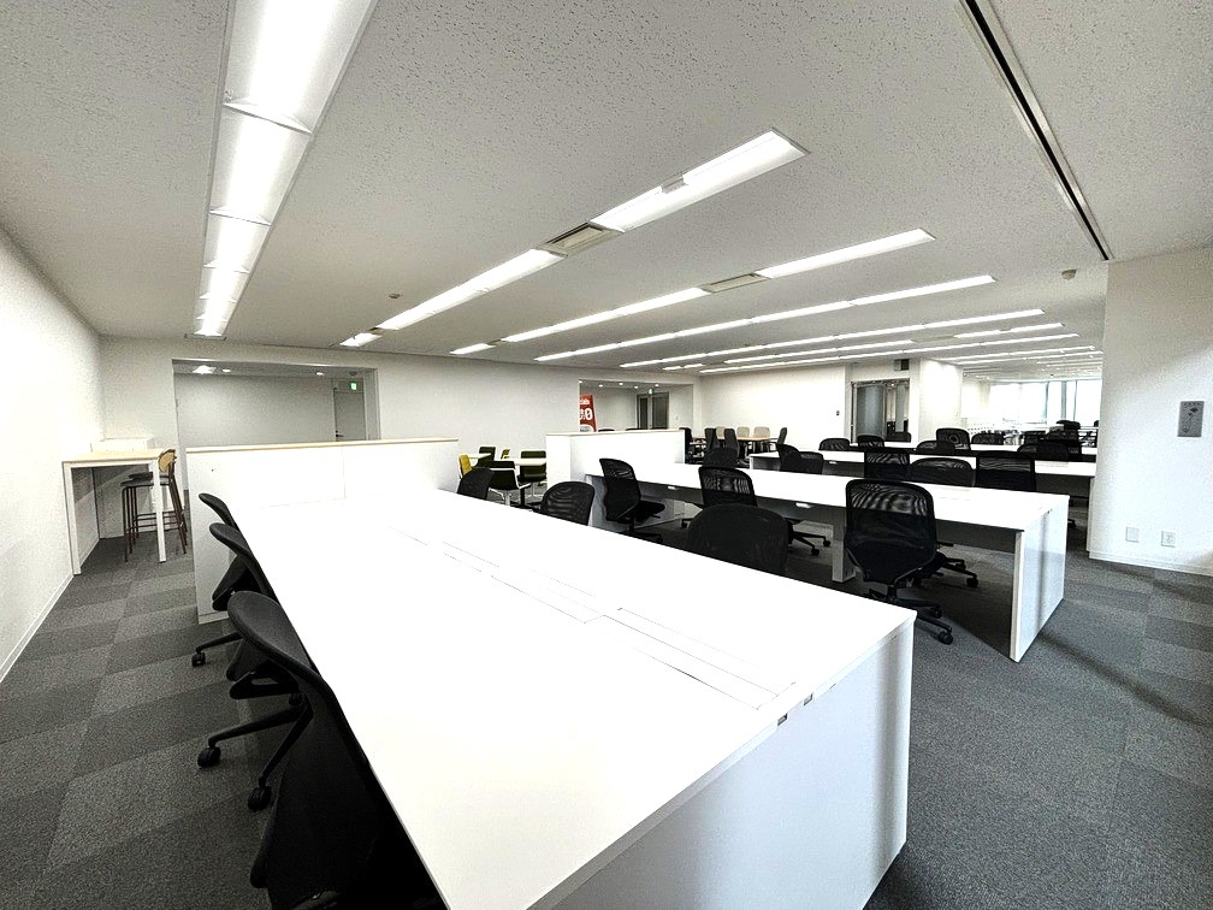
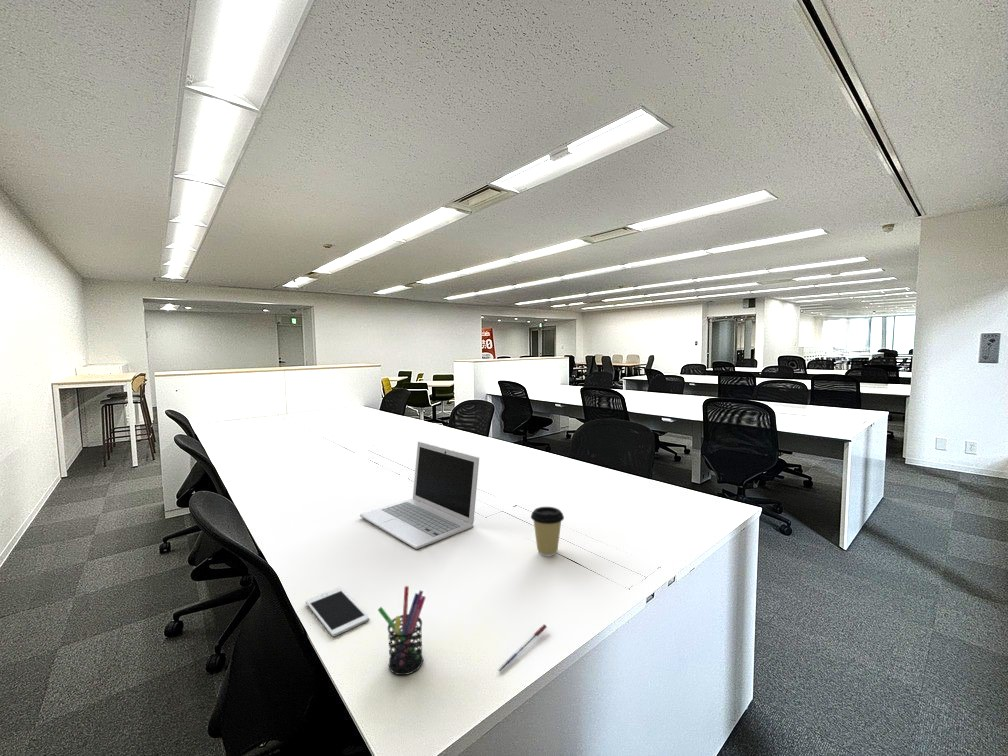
+ cell phone [305,586,370,638]
+ pen holder [377,585,427,676]
+ pen [496,623,548,672]
+ coffee cup [530,506,565,558]
+ laptop [359,440,480,550]
